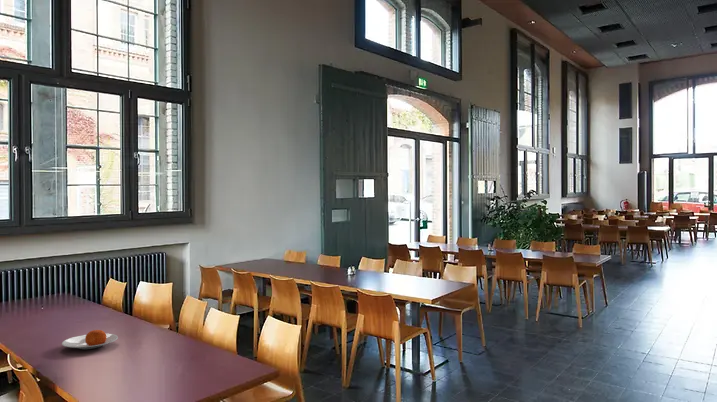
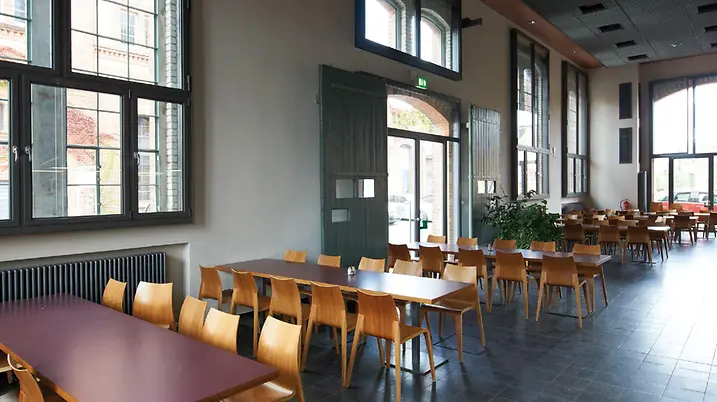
- plate [61,329,119,350]
